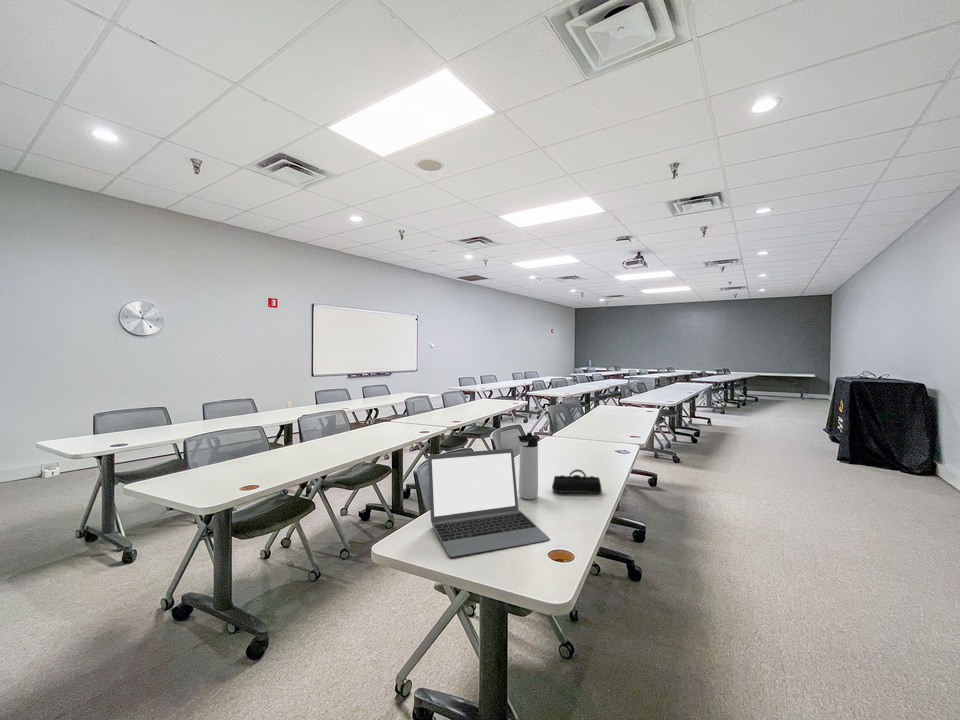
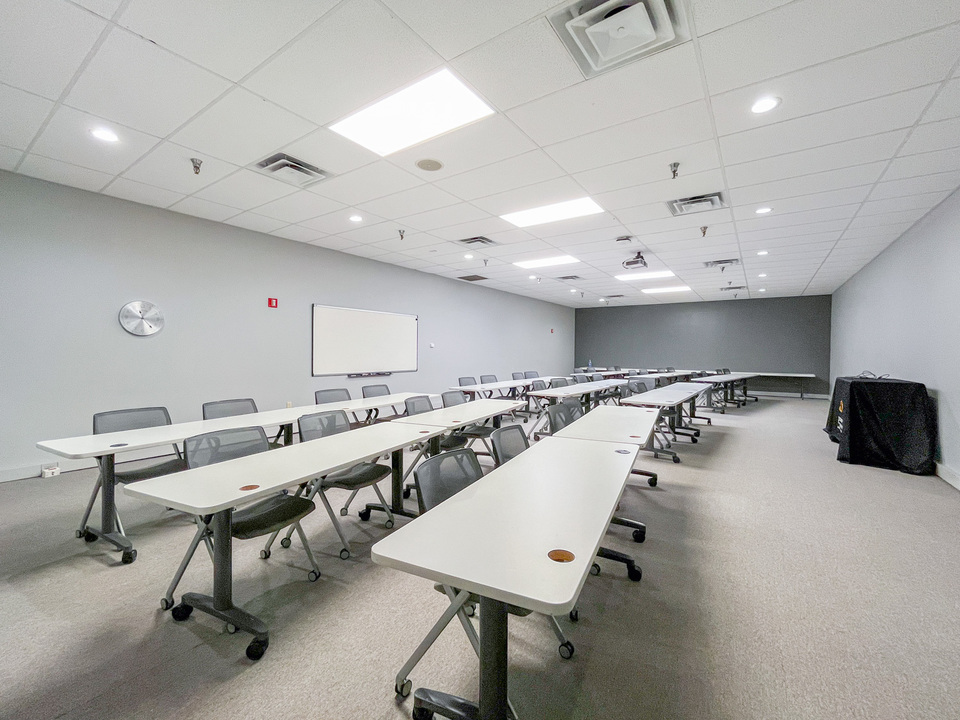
- thermos bottle [517,432,539,500]
- pencil case [551,468,603,495]
- laptop [427,448,551,558]
